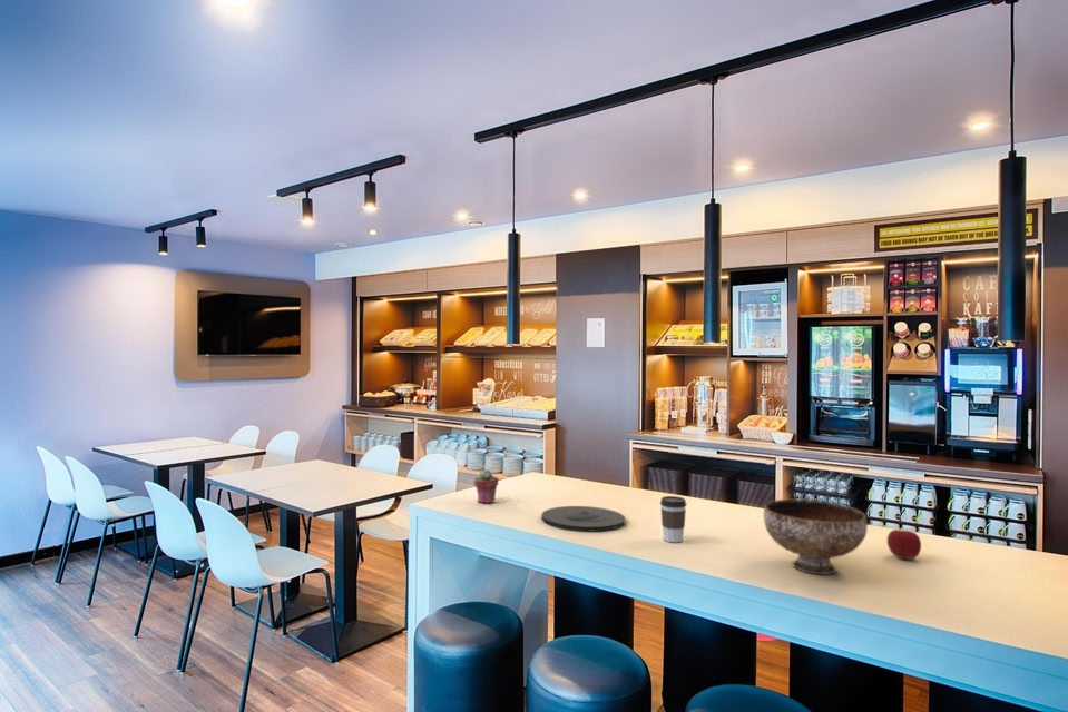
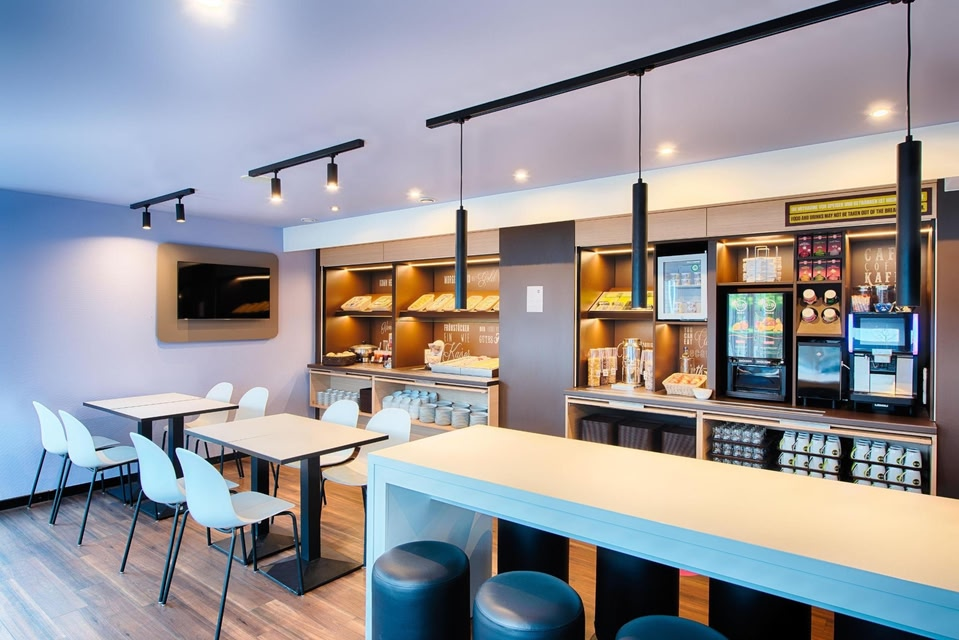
- plate [540,505,626,532]
- potted succulent [473,468,499,504]
- apple [885,528,922,561]
- bowl [763,498,869,575]
- coffee cup [659,495,687,543]
